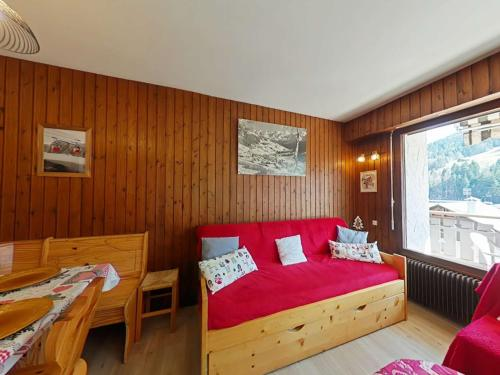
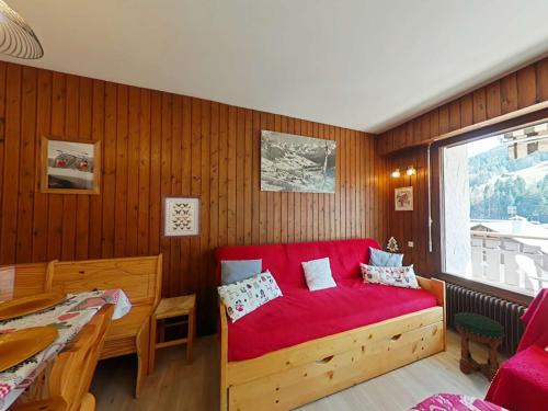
+ stool [454,311,505,384]
+ wall art [160,193,203,240]
